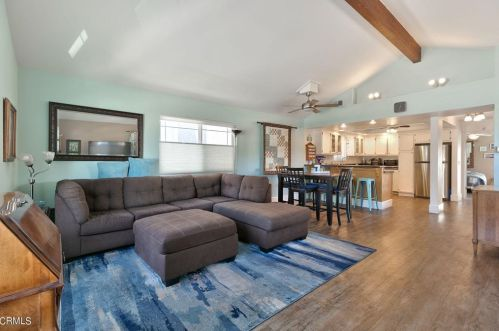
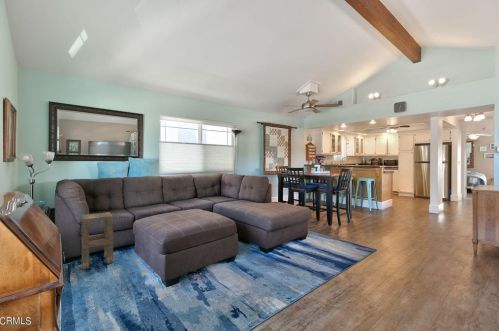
+ side table [80,211,114,270]
